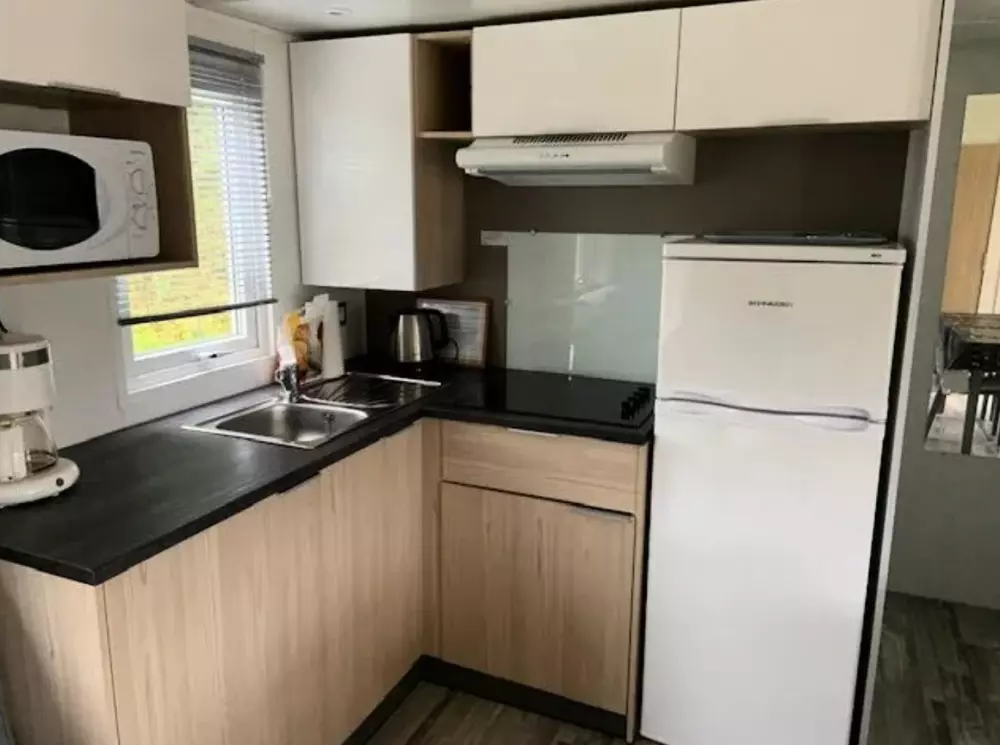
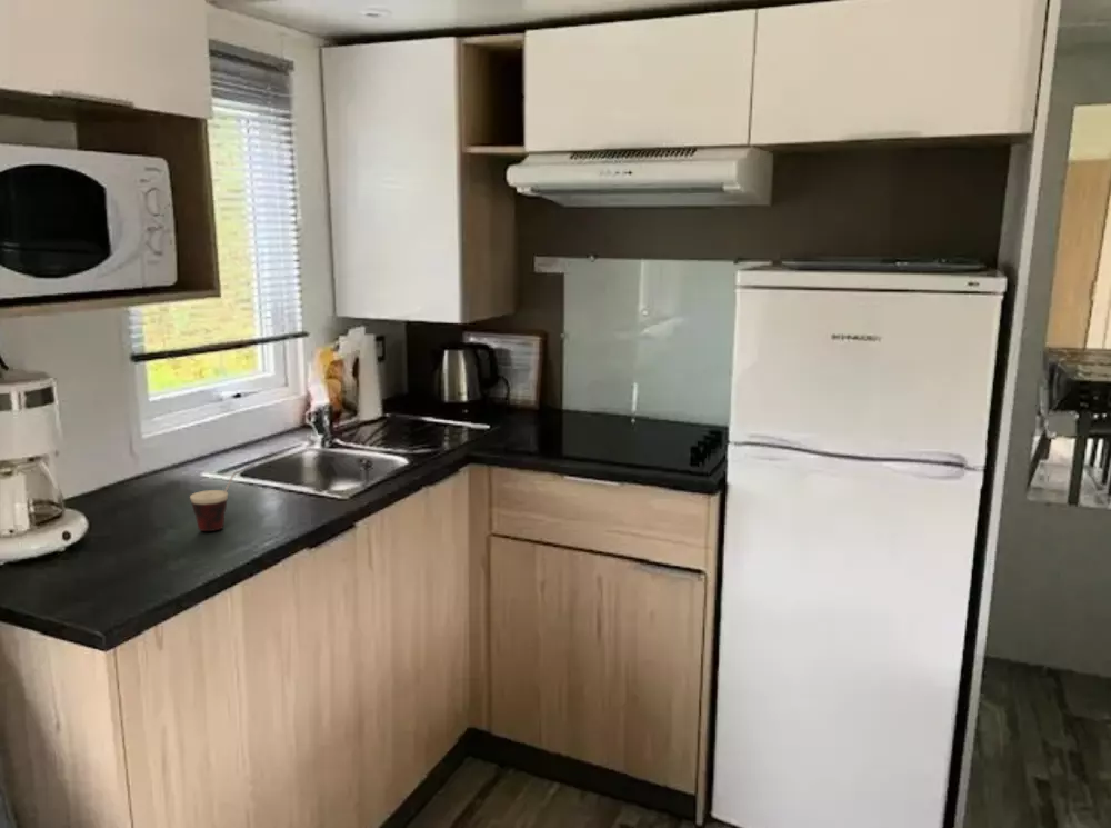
+ cup [189,463,256,532]
